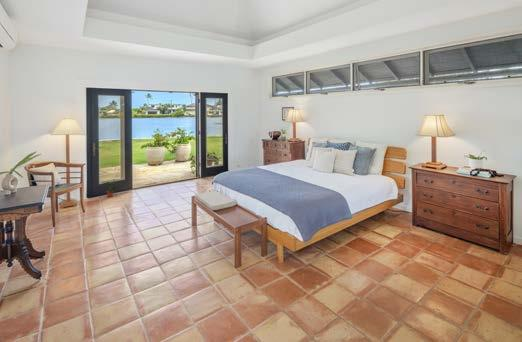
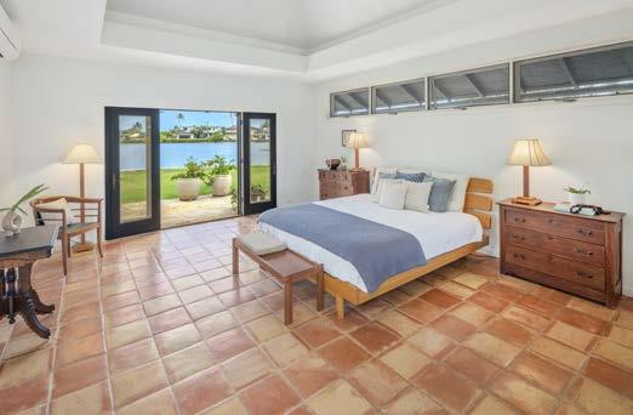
- potted plant [102,178,120,198]
